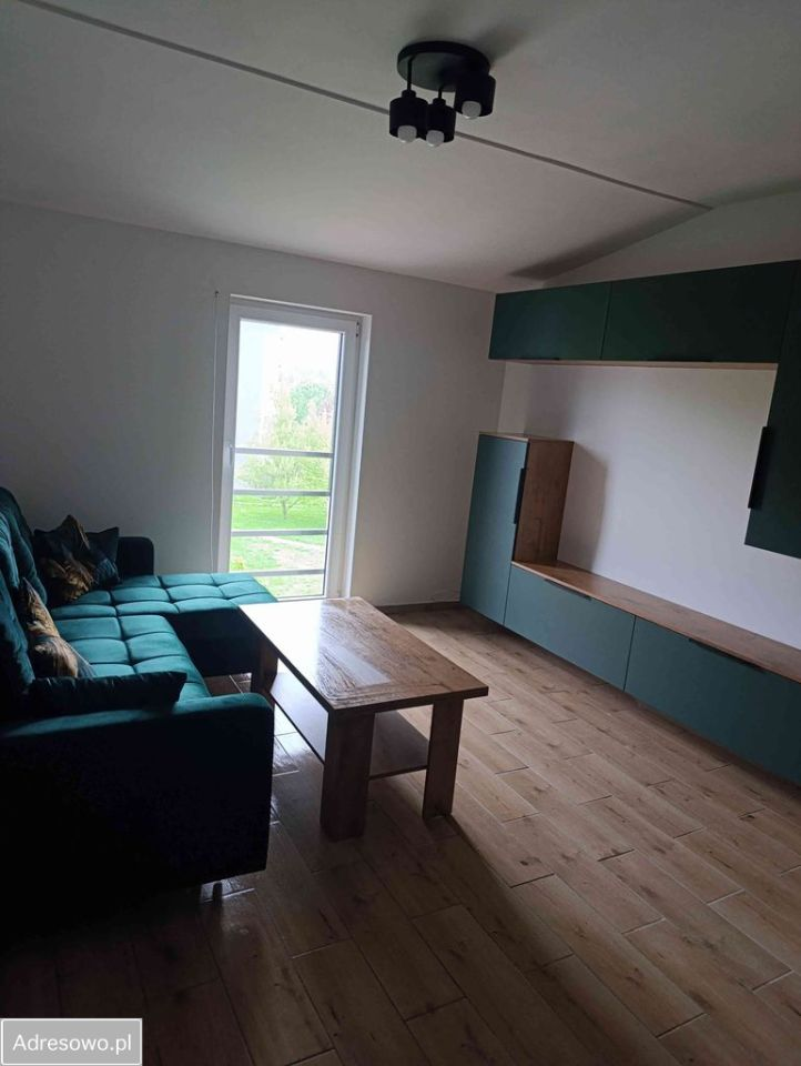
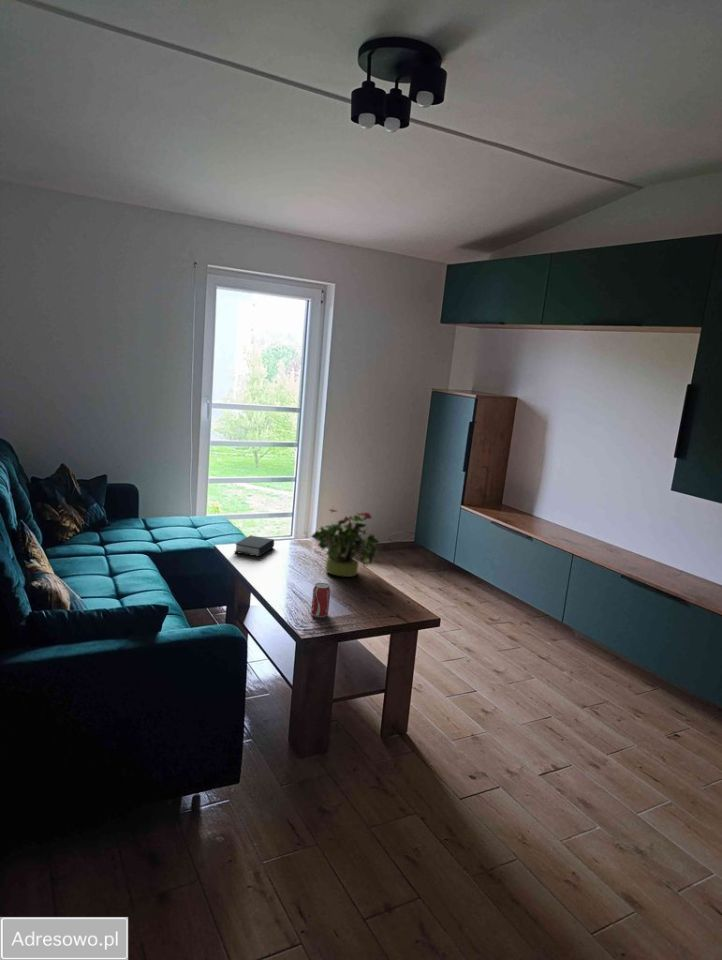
+ potted plant [310,506,381,578]
+ beverage can [310,582,331,619]
+ book [233,534,275,558]
